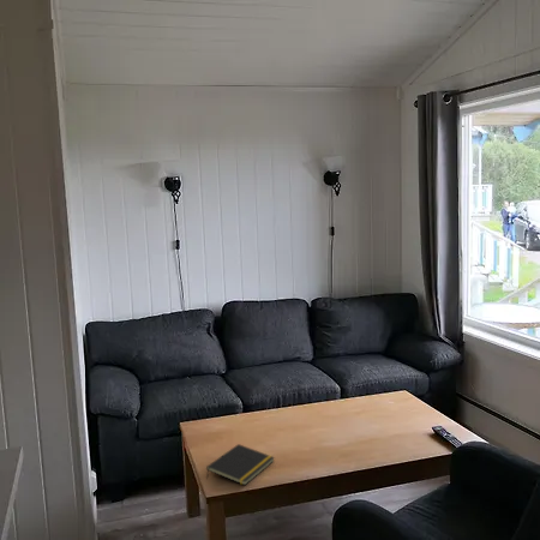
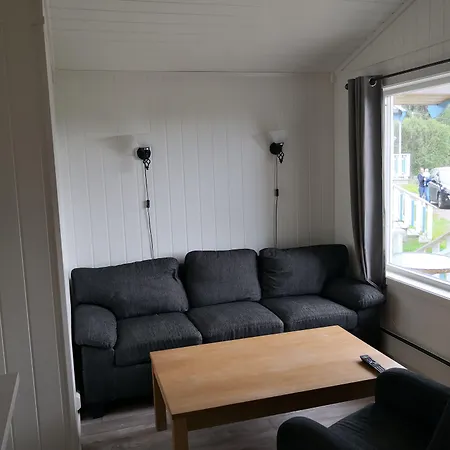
- notepad [205,443,276,486]
